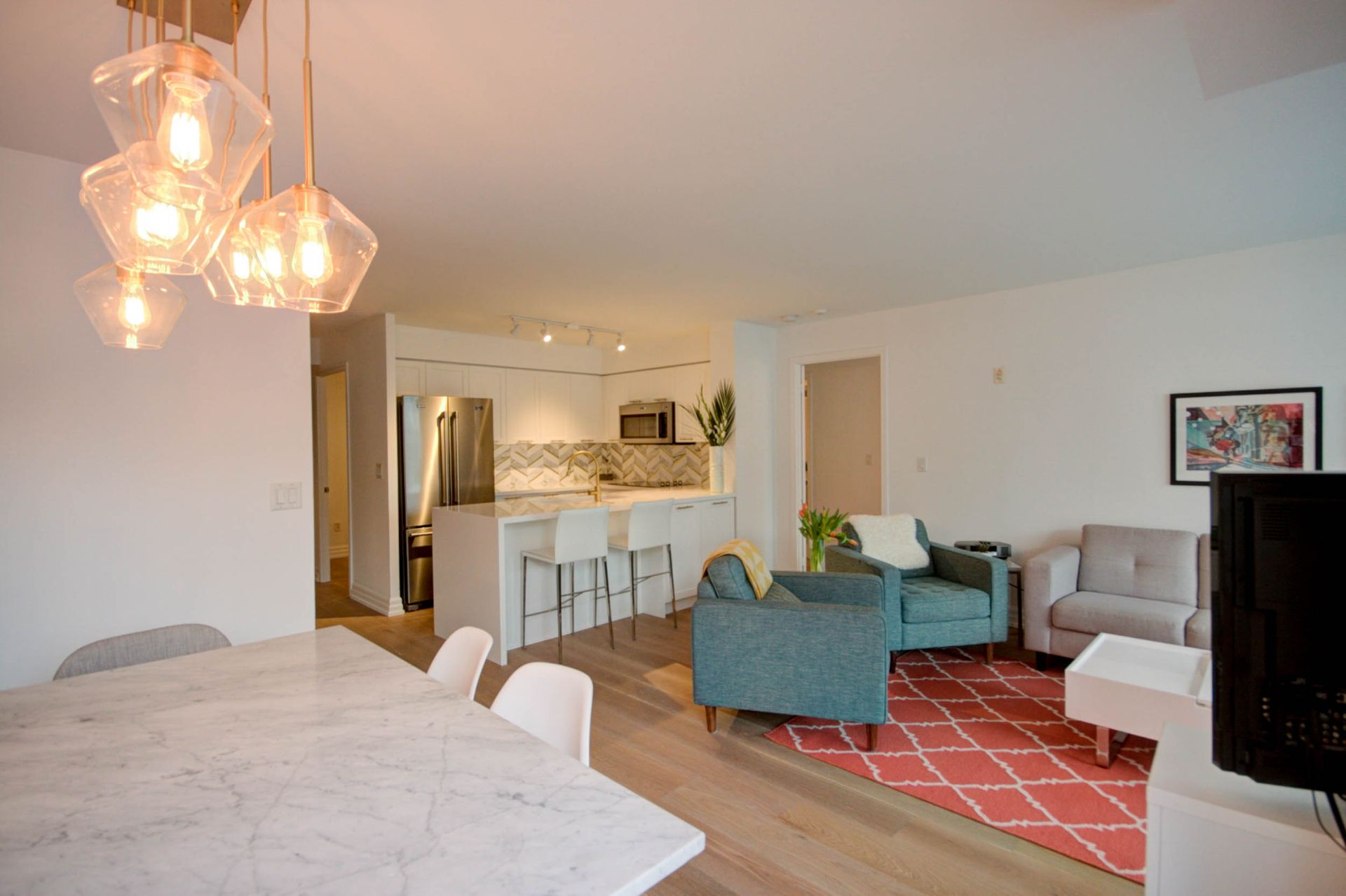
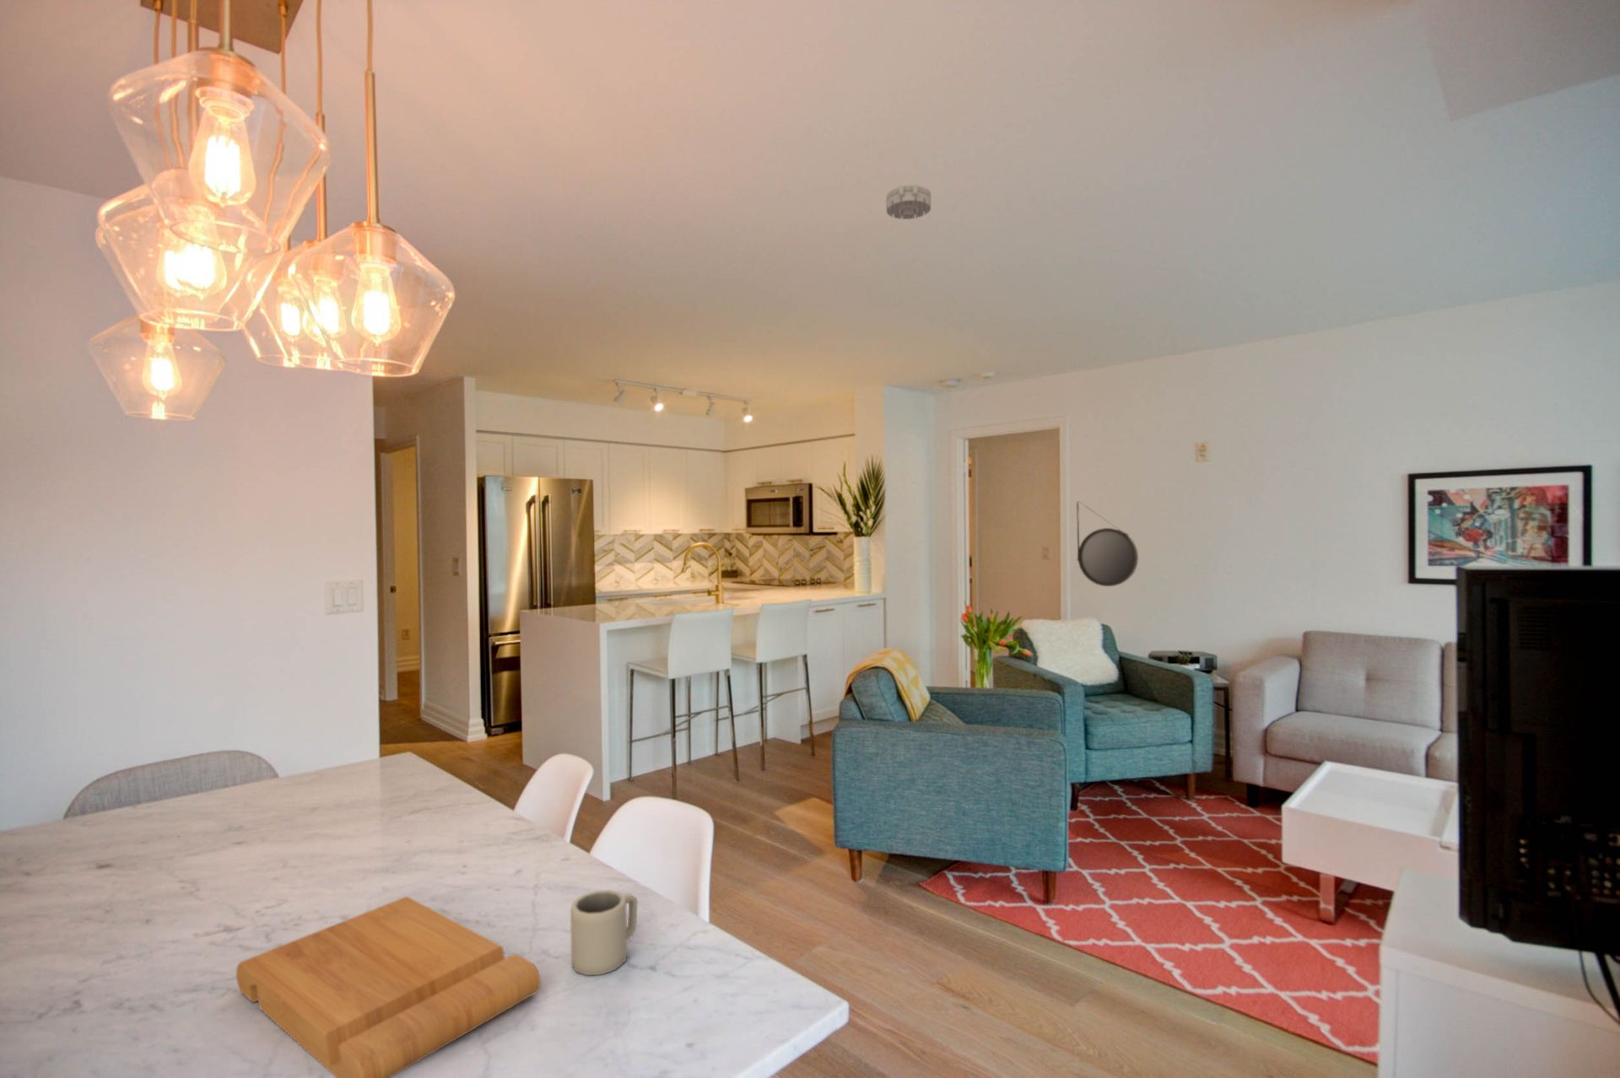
+ cup [569,889,638,976]
+ smoke detector [885,184,932,220]
+ cutting board [236,896,542,1078]
+ home mirror [1076,500,1139,587]
